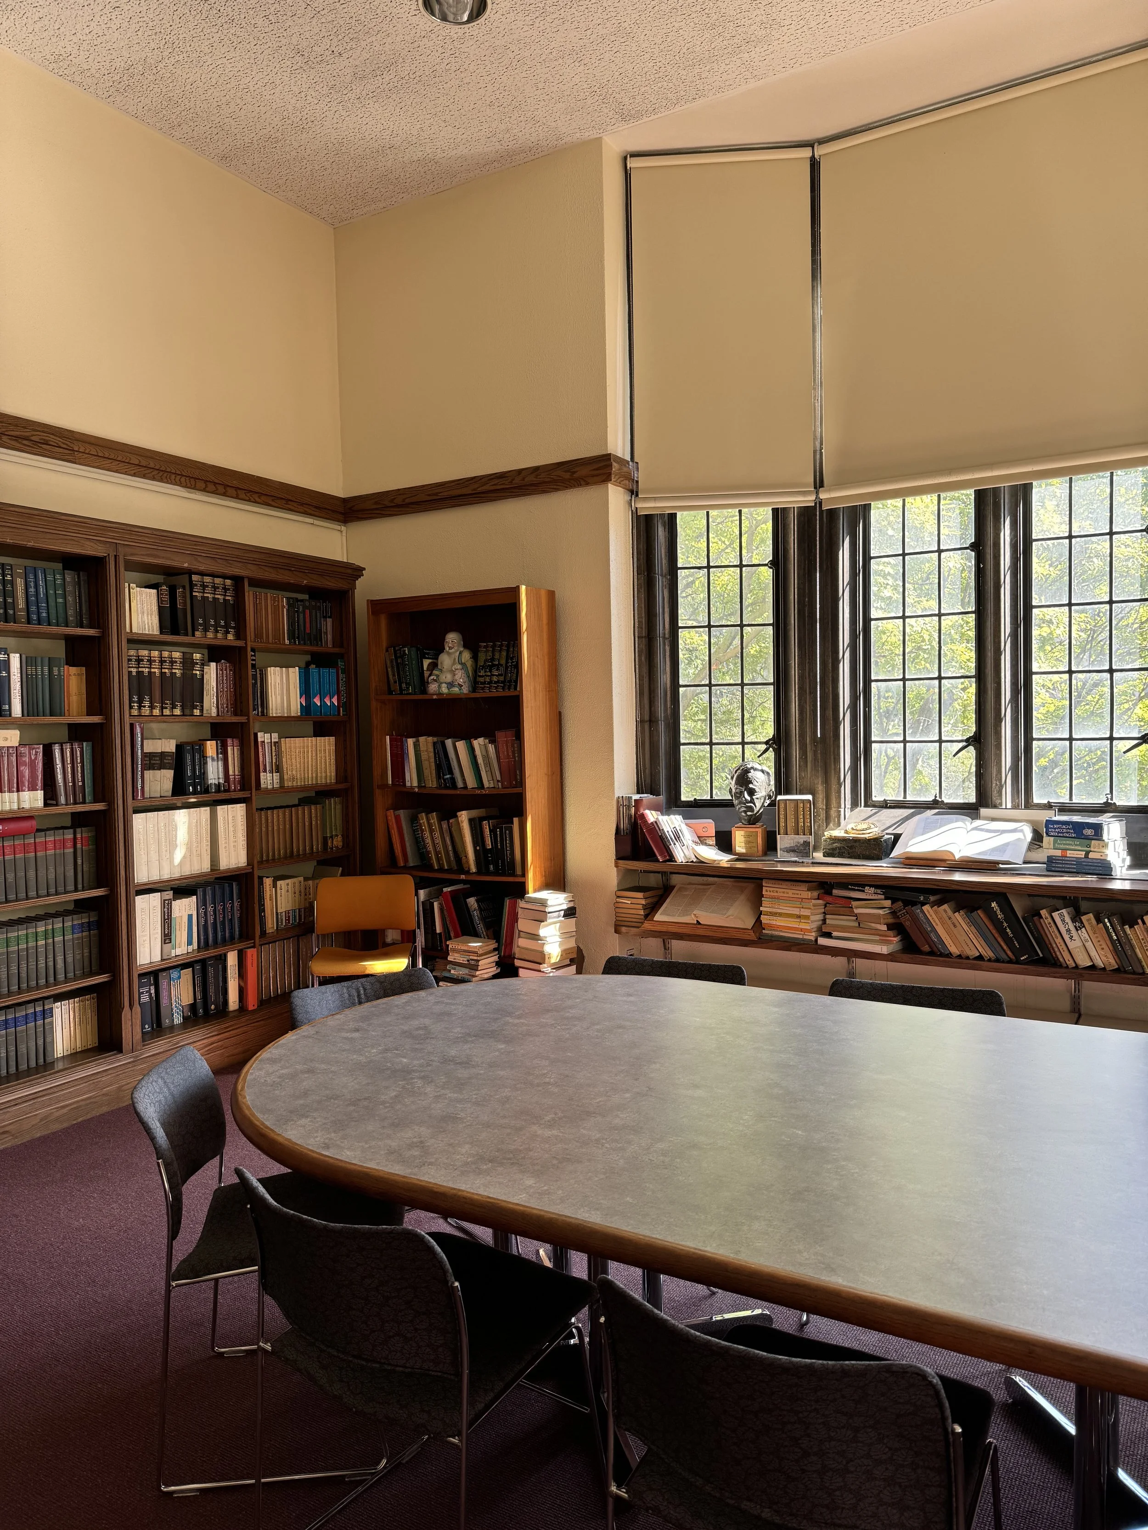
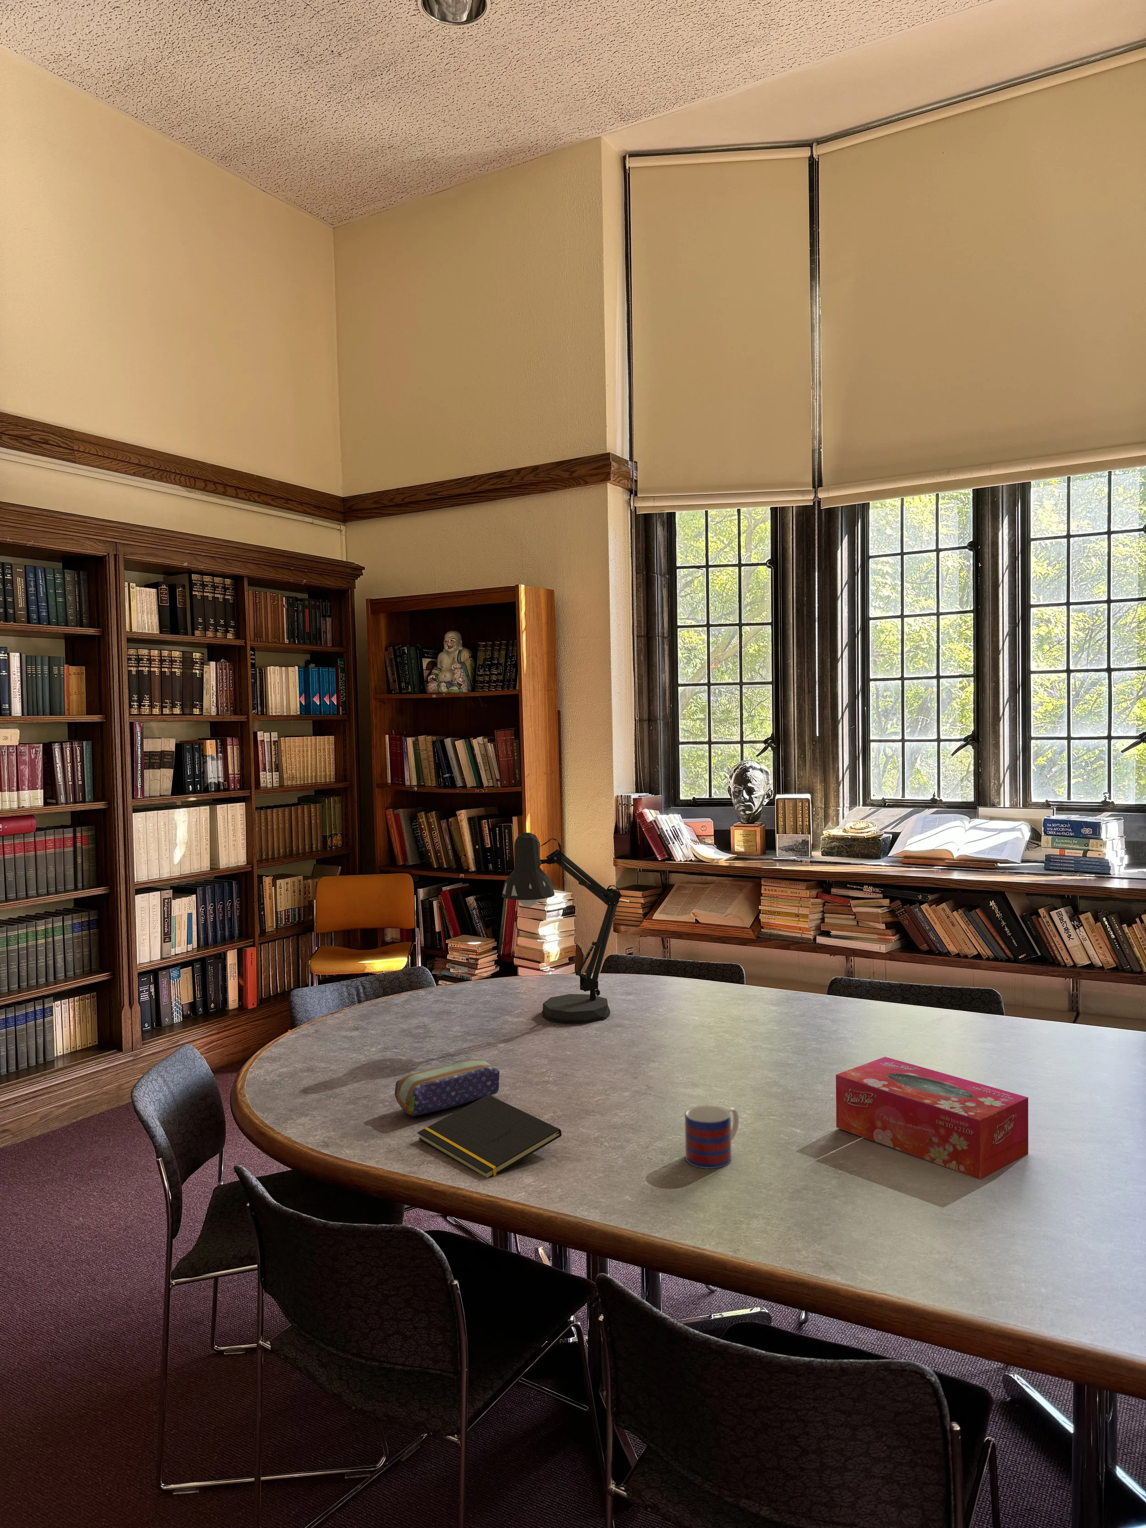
+ mug [685,1105,739,1169]
+ pencil case [394,1060,500,1116]
+ notepad [418,1095,562,1178]
+ desk lamp [501,832,622,1025]
+ tissue box [835,1056,1029,1180]
